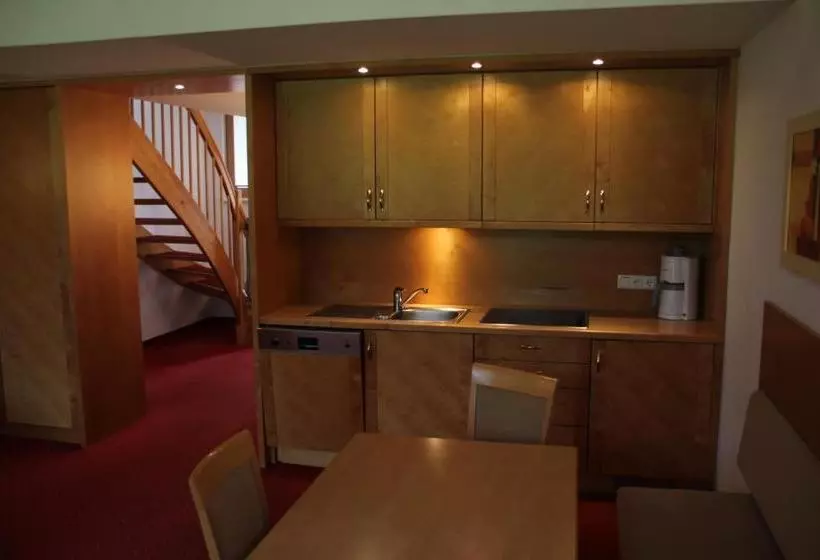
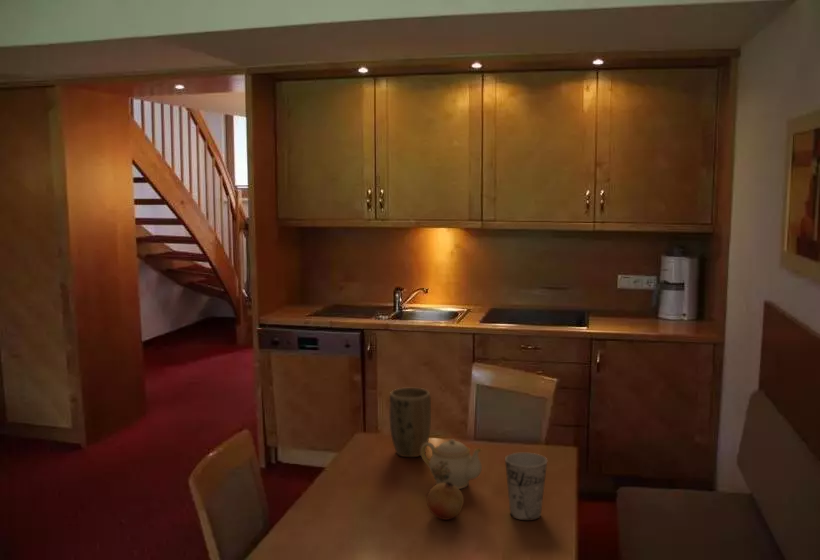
+ fruit [426,481,464,521]
+ cup [504,452,548,522]
+ plant pot [389,387,432,458]
+ teapot [420,438,483,490]
